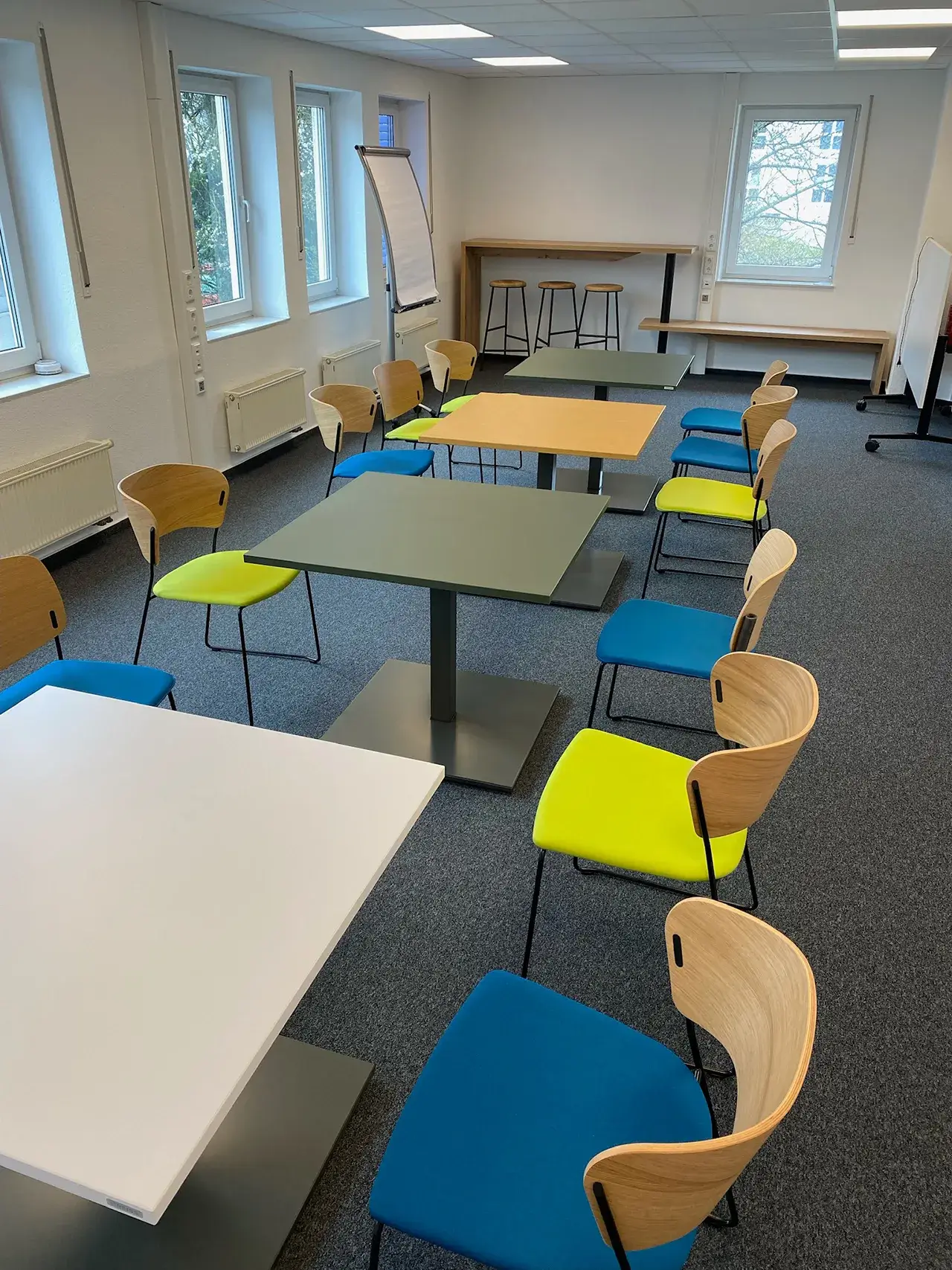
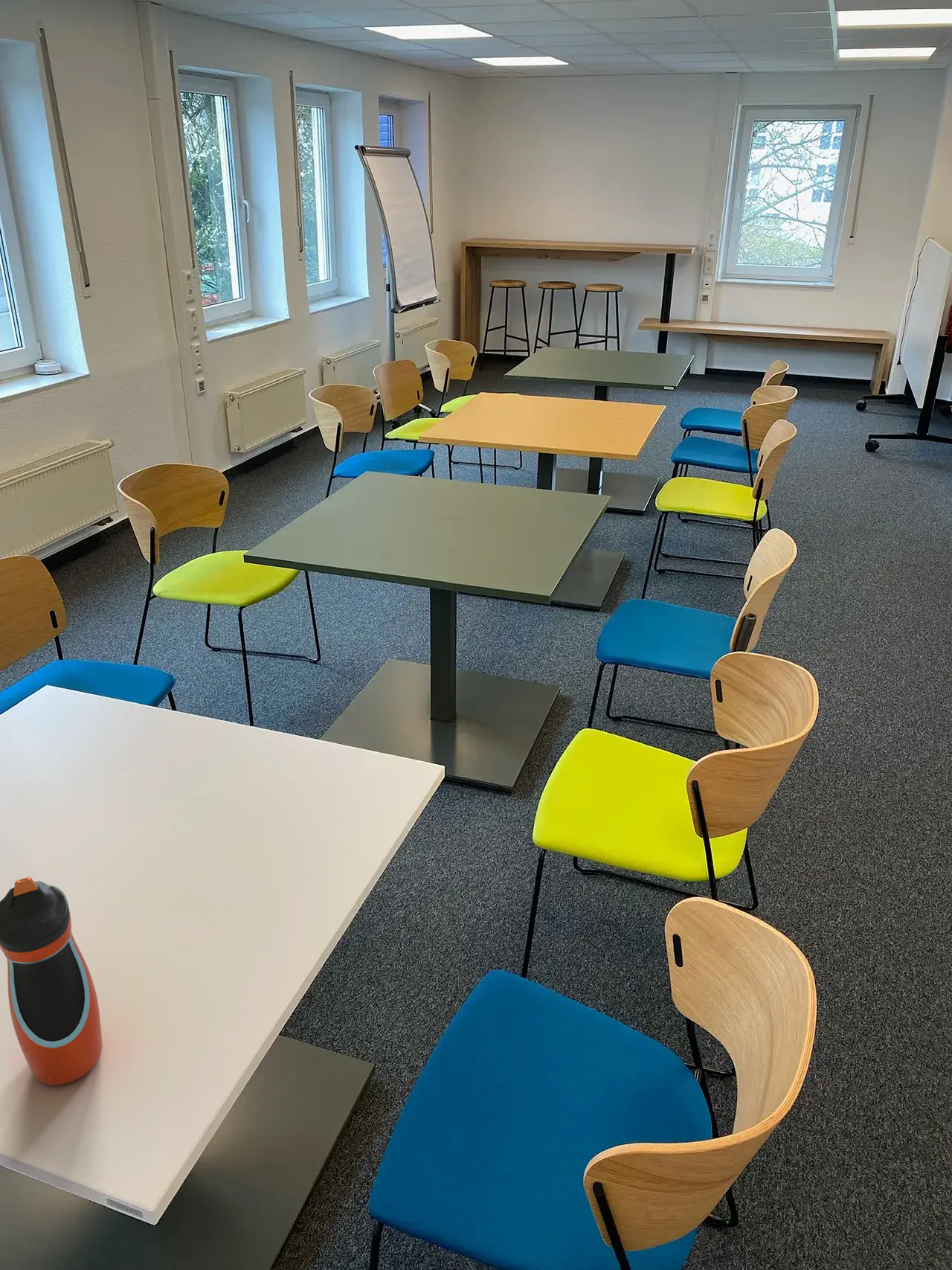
+ water bottle [0,876,103,1085]
